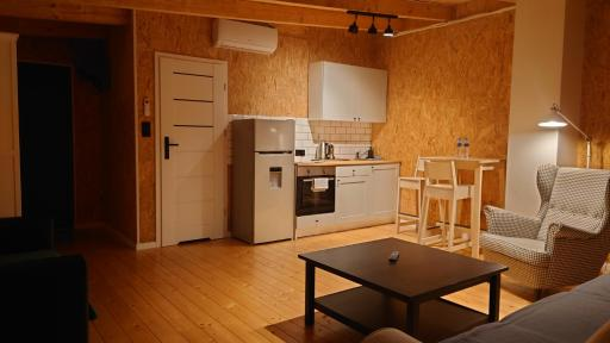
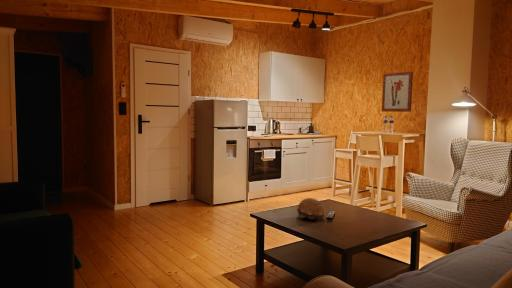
+ decorative bowl [296,197,325,222]
+ wall art [381,71,414,113]
